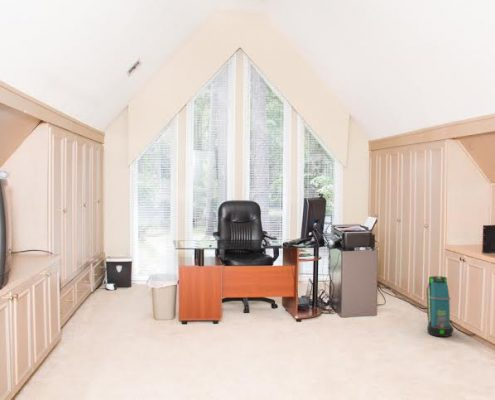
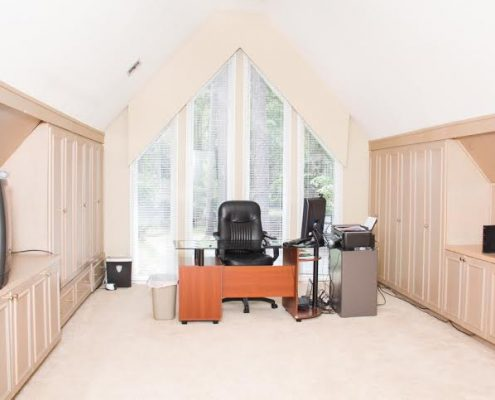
- backpack [426,275,455,338]
